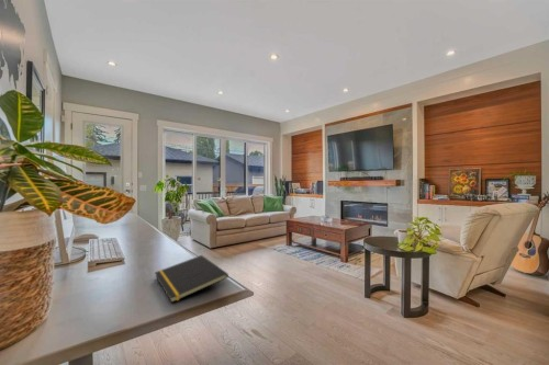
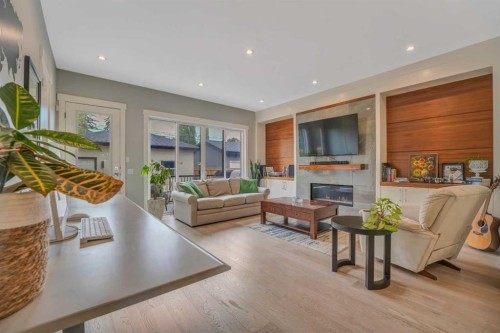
- notepad [154,254,229,304]
